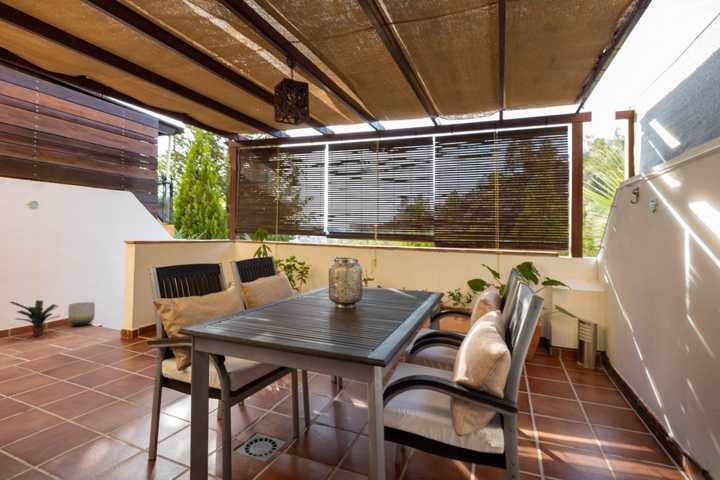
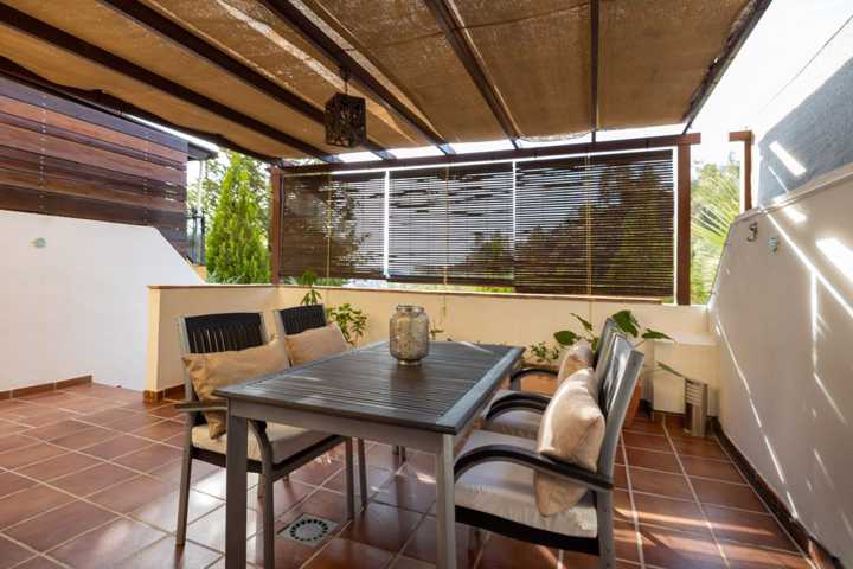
- planter [67,301,96,327]
- potted plant [8,299,60,337]
